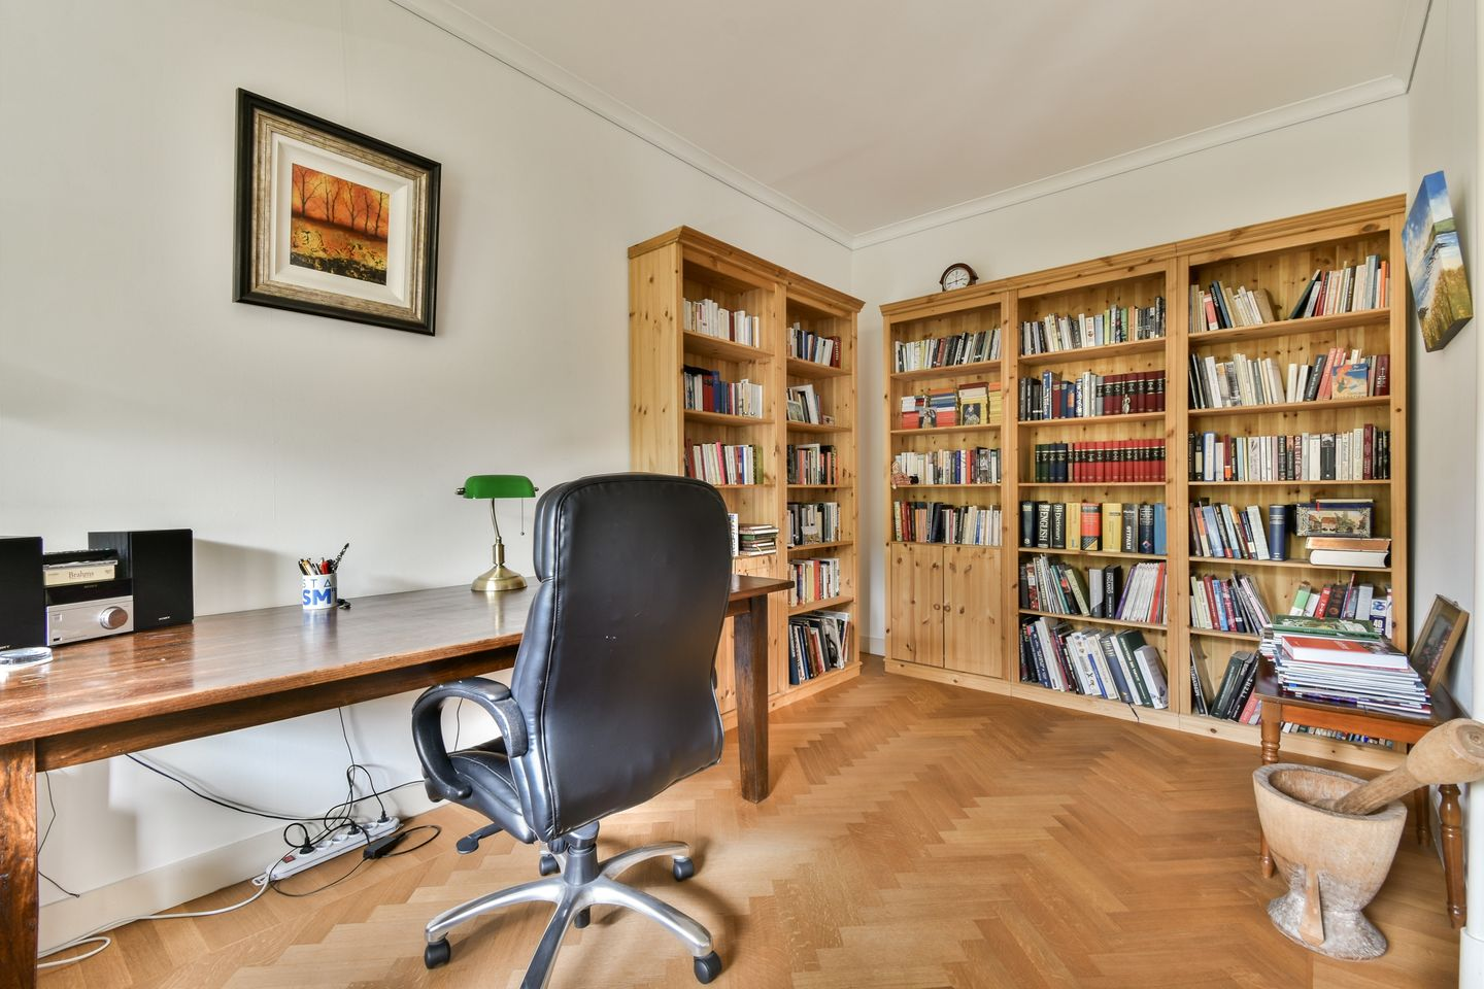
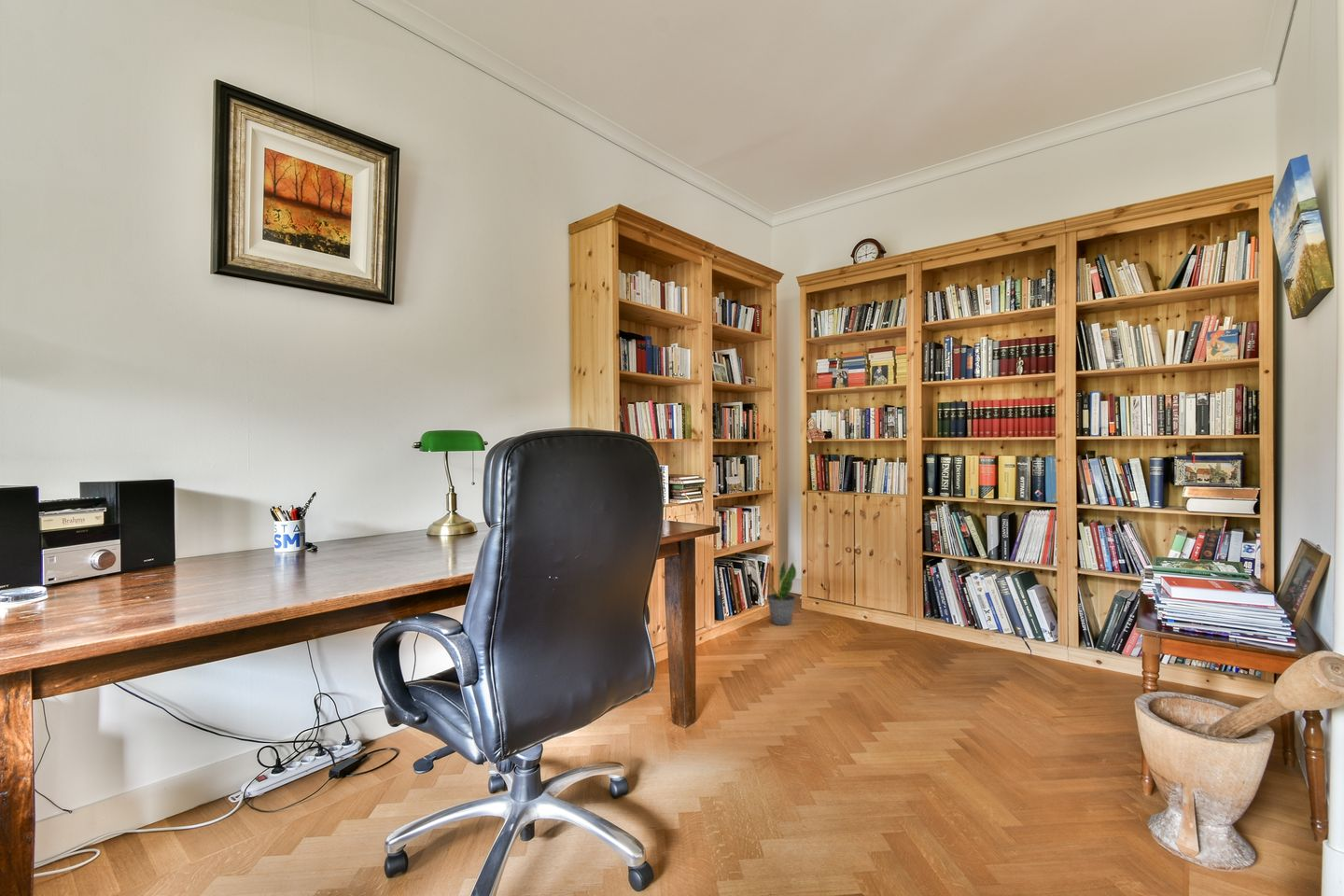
+ potted plant [766,560,797,626]
